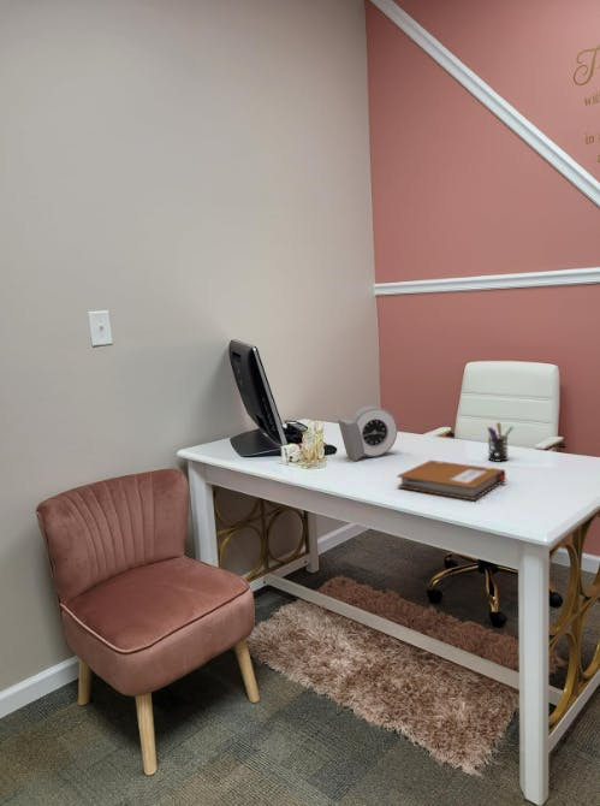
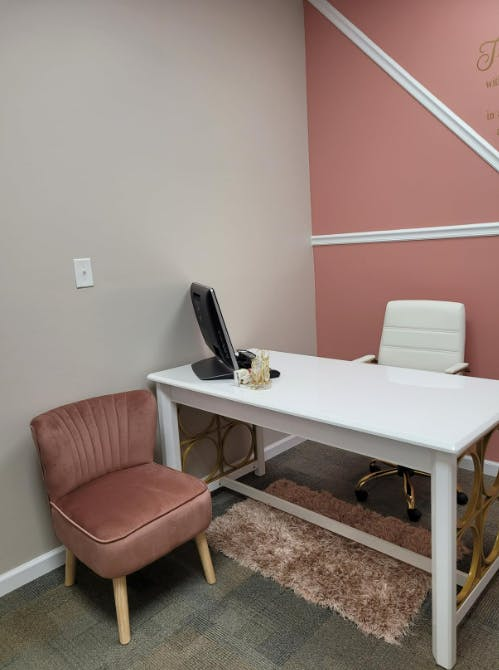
- alarm clock [337,405,398,462]
- pen holder [486,421,515,462]
- notebook [396,460,507,502]
